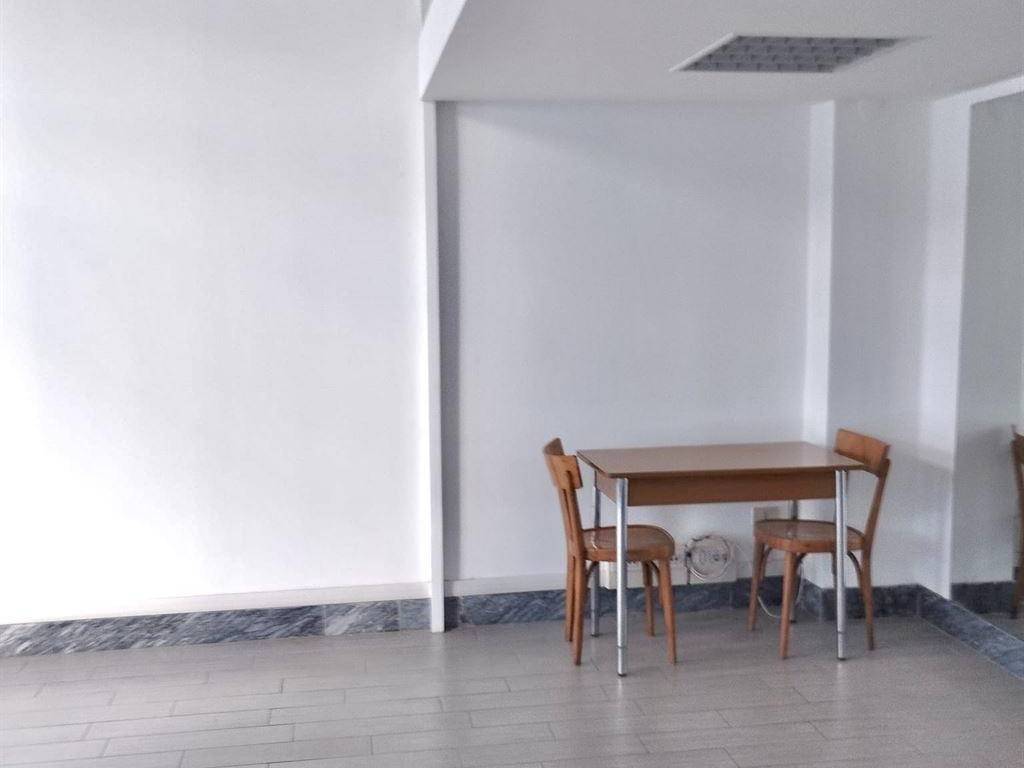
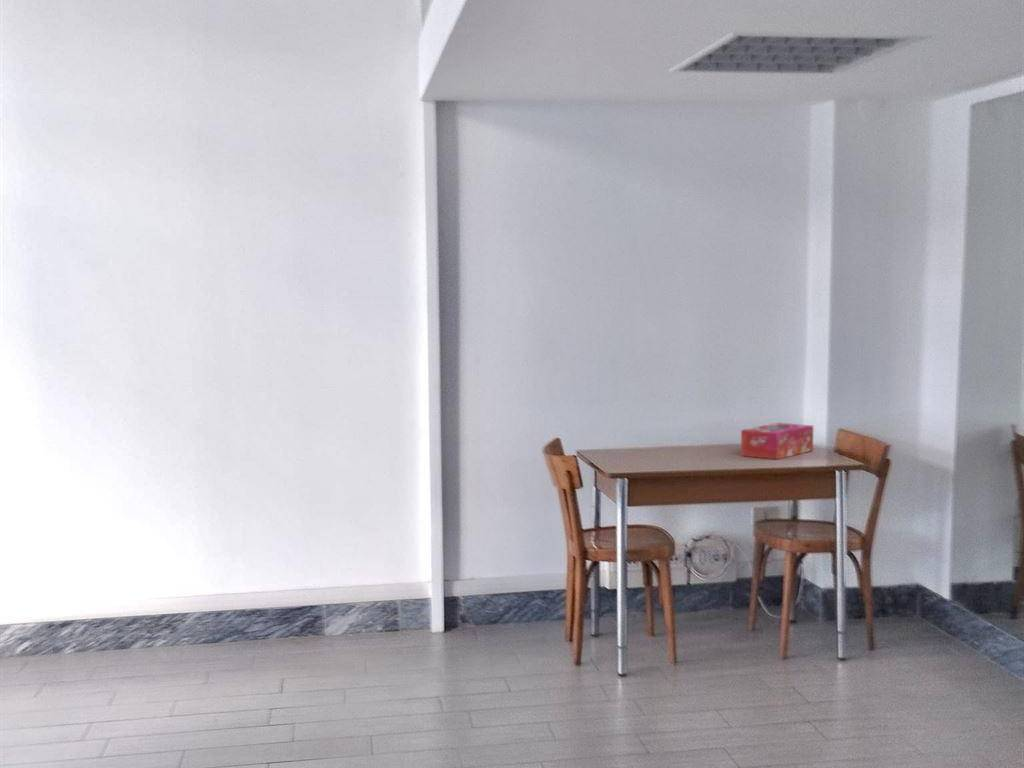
+ tissue box [740,422,814,461]
